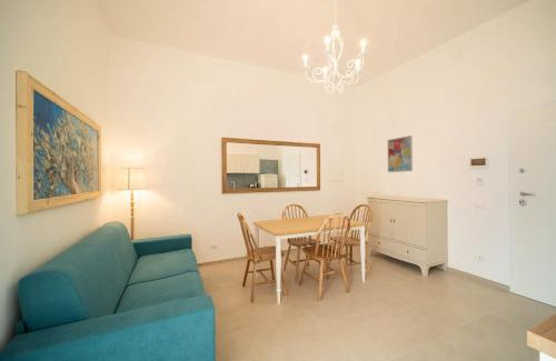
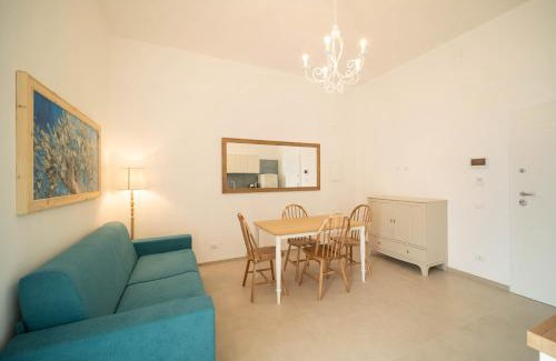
- wall art [387,134,414,173]
